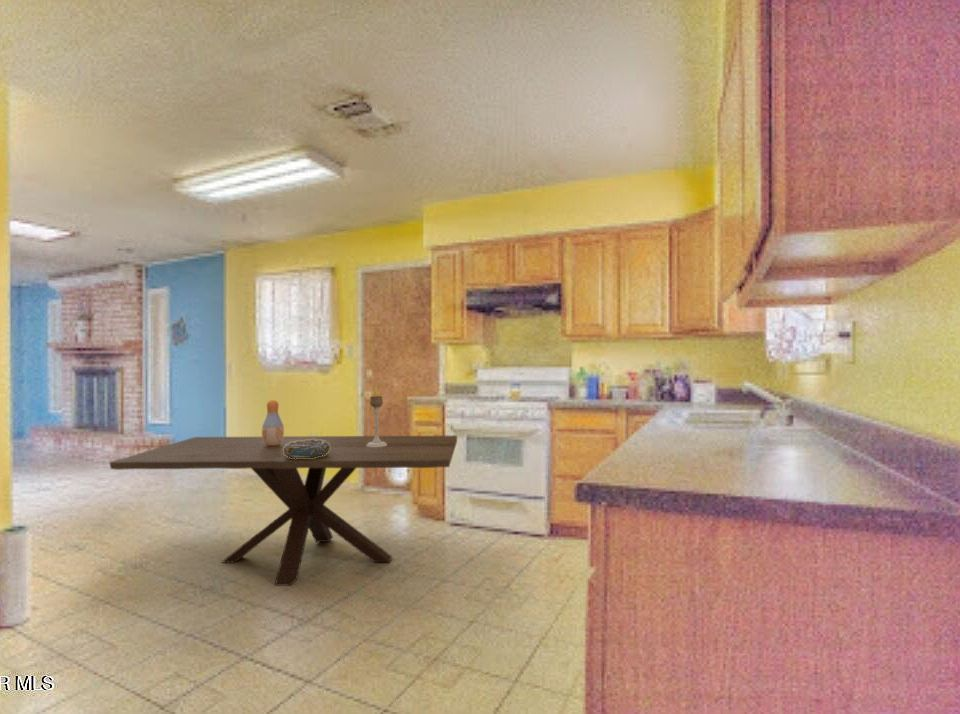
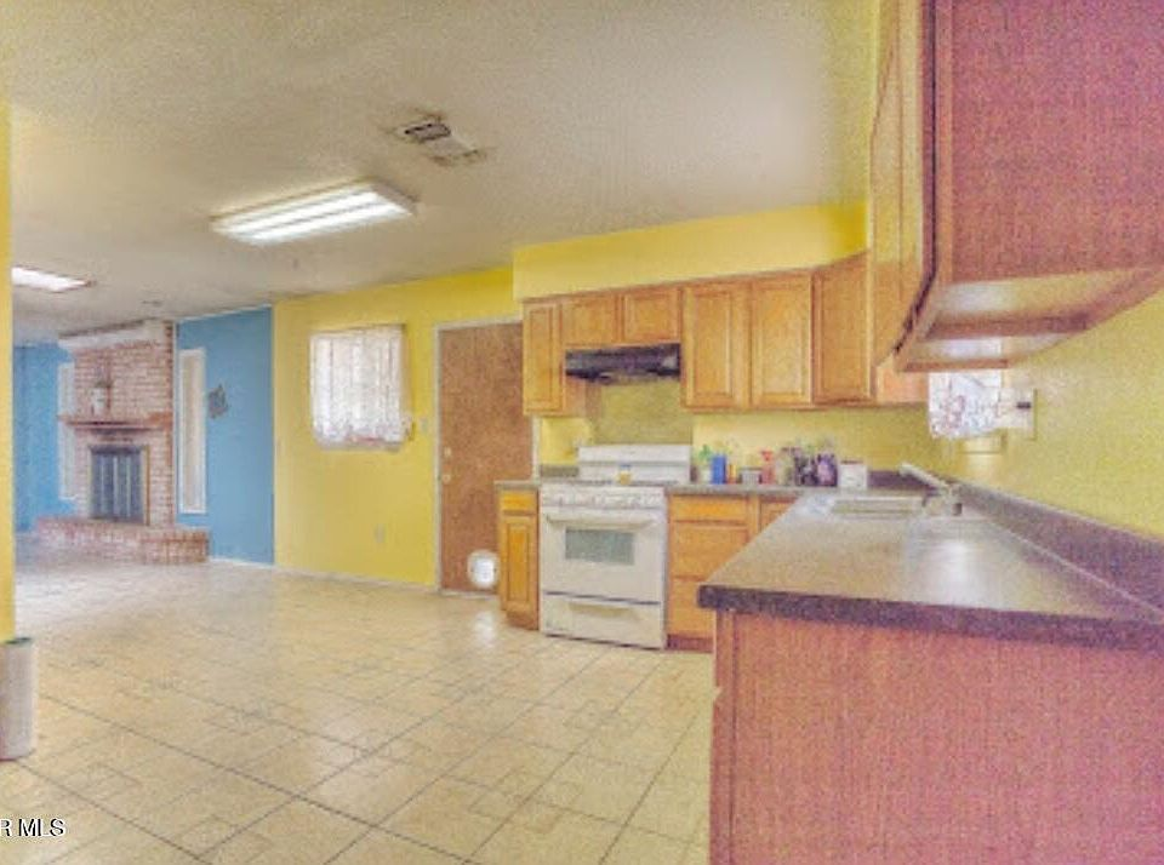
- decorative bowl [283,439,330,459]
- candle holder [366,395,387,447]
- vase [261,399,285,447]
- dining table [109,434,458,587]
